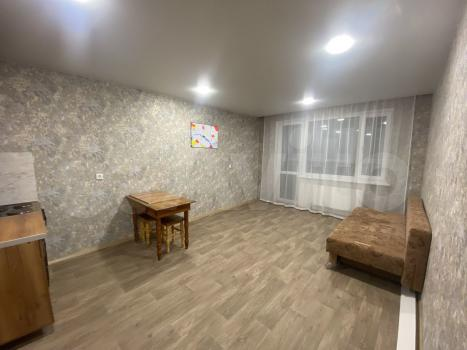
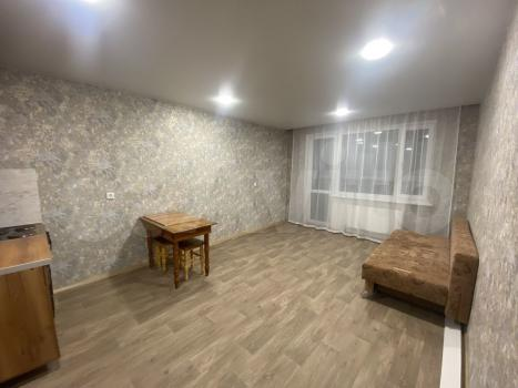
- wall art [190,121,219,150]
